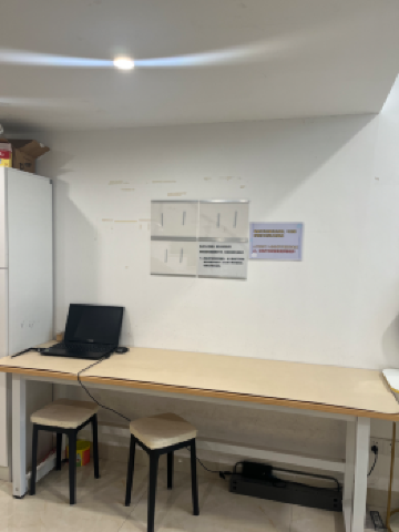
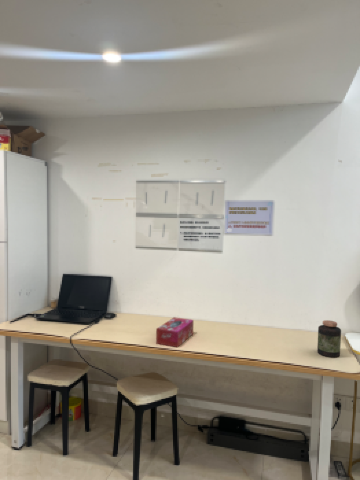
+ jar [316,319,342,358]
+ tissue box [155,316,195,348]
